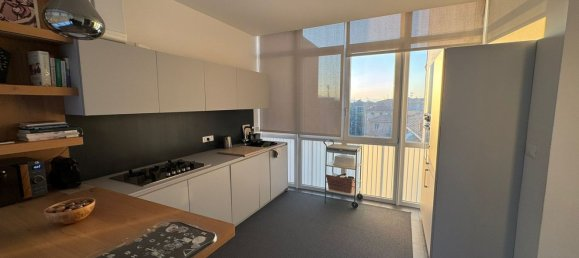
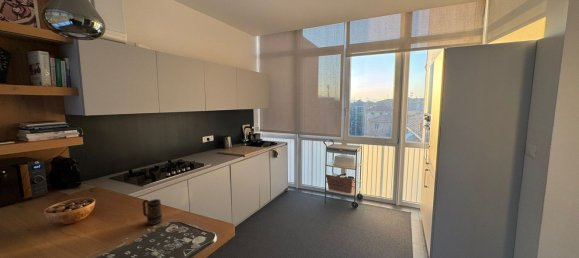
+ mug [142,198,163,226]
